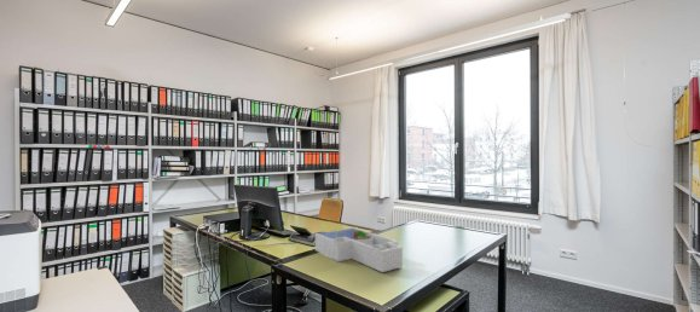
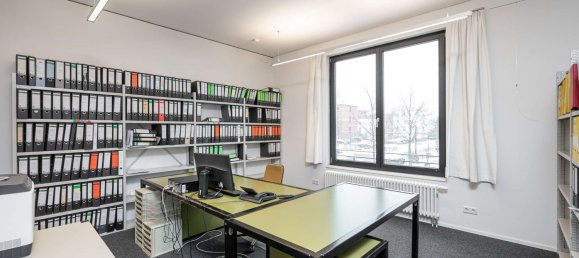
- desk organizer [314,226,404,273]
